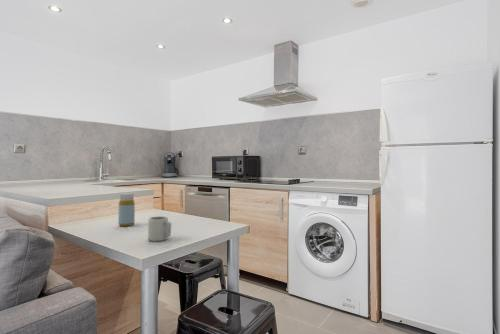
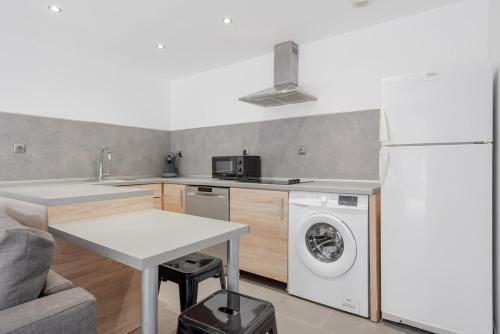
- bottle [117,192,136,227]
- cup [147,215,172,242]
